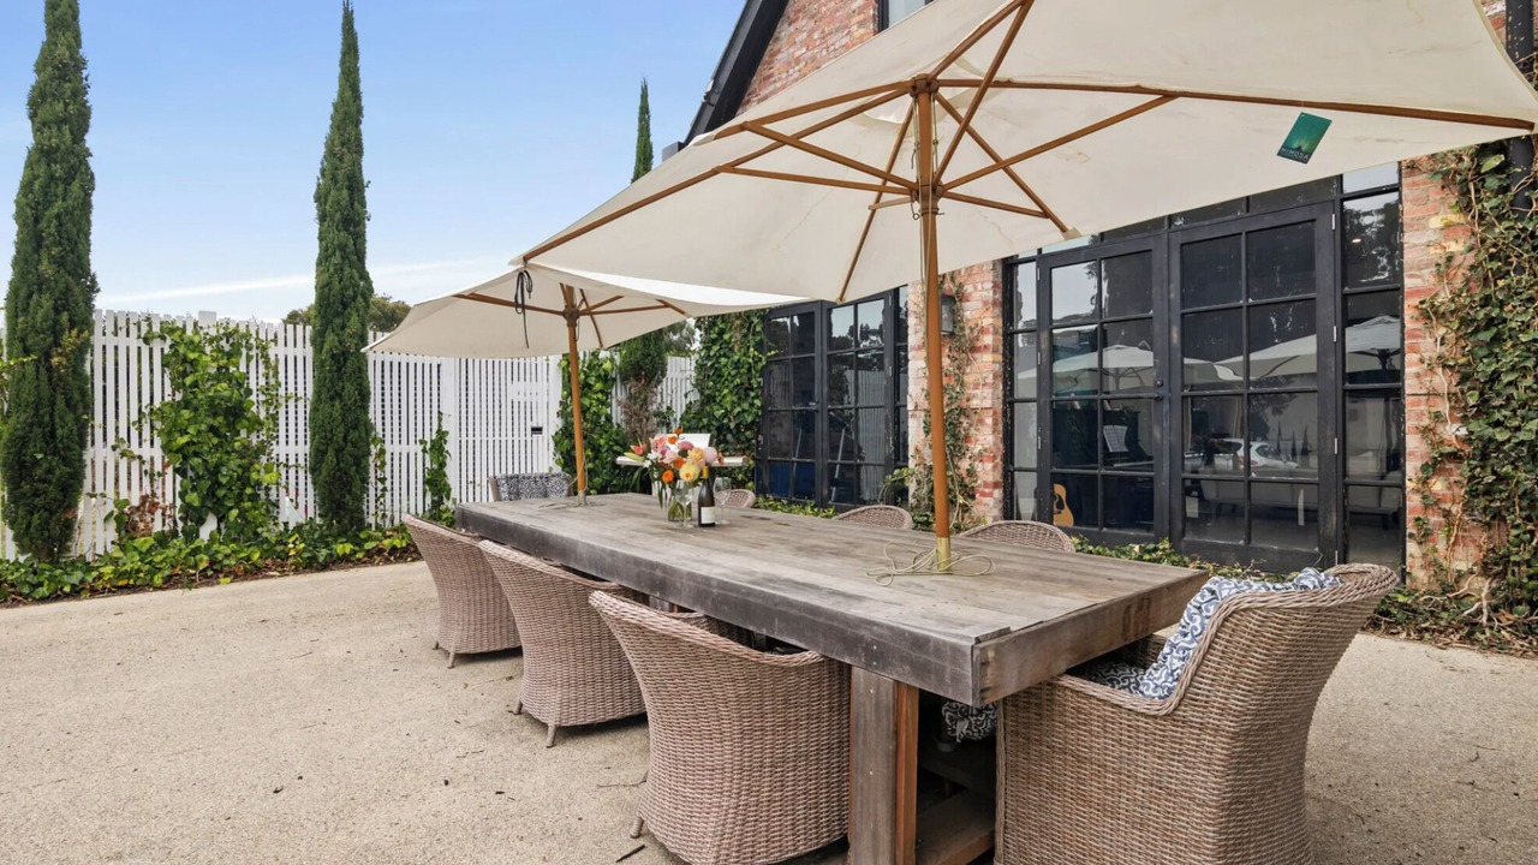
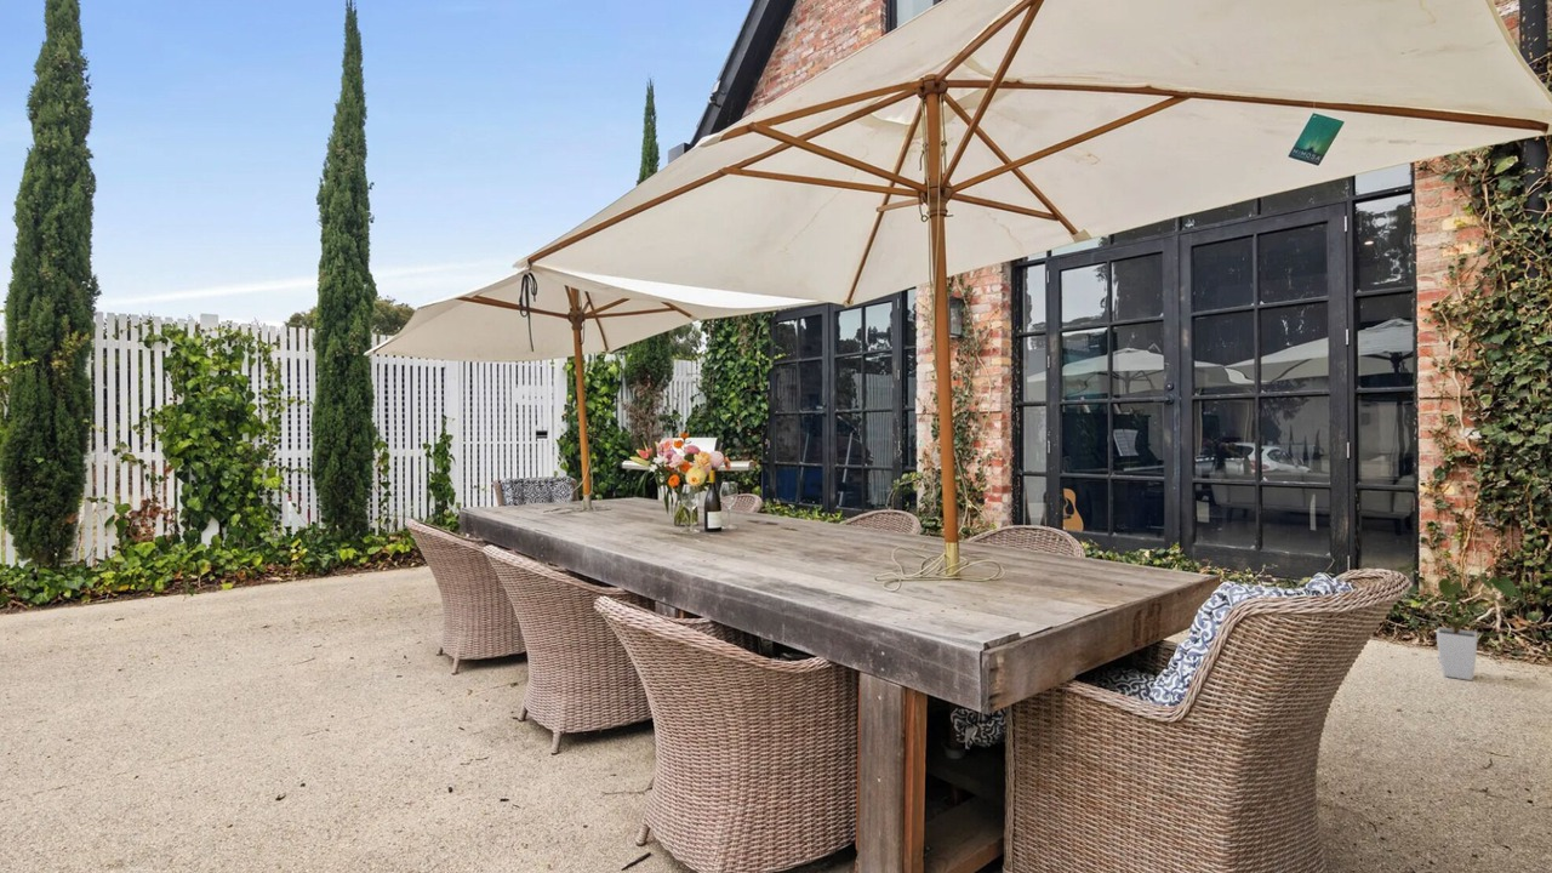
+ house plant [1396,560,1528,681]
